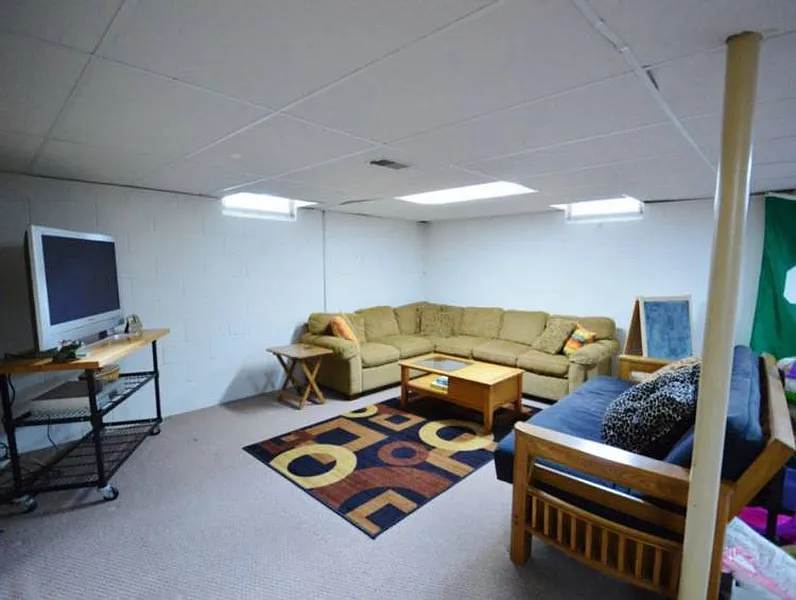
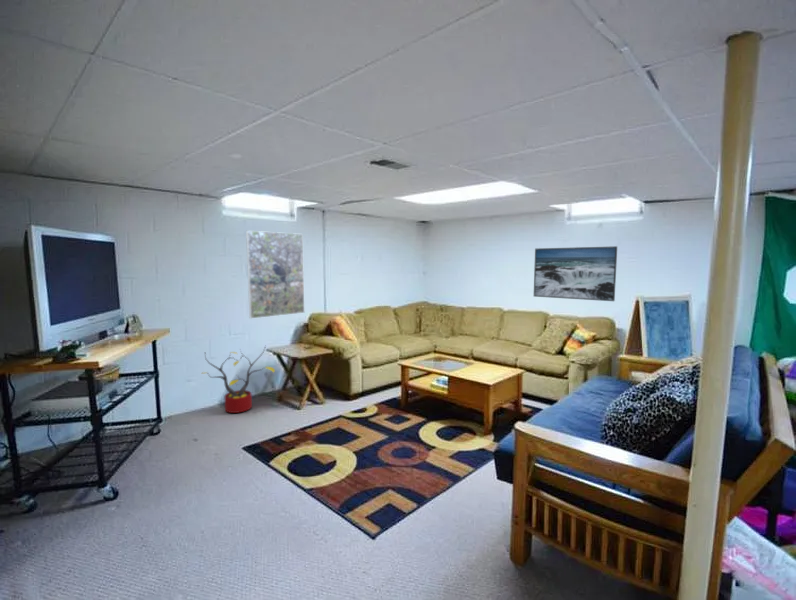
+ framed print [533,245,618,302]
+ decorative plant [202,345,276,414]
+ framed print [245,230,305,320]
